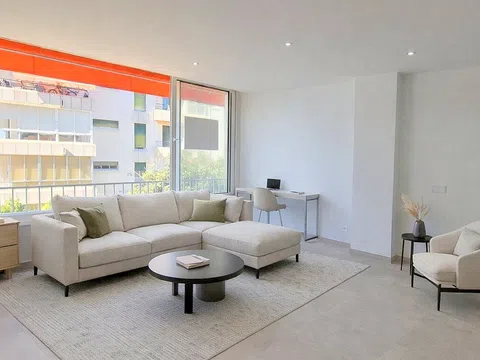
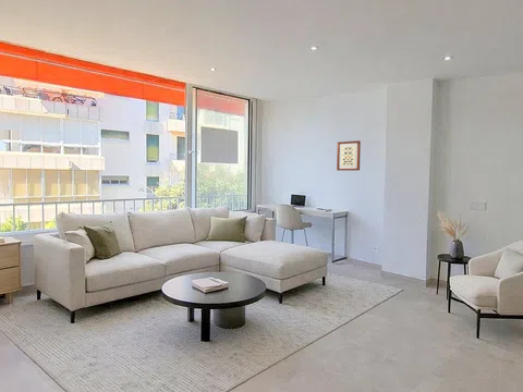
+ wall art [336,139,362,172]
